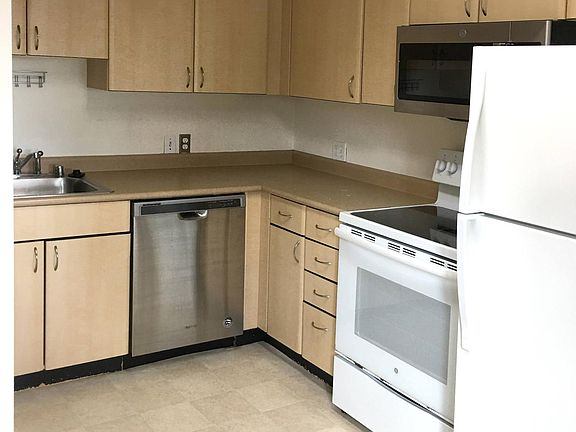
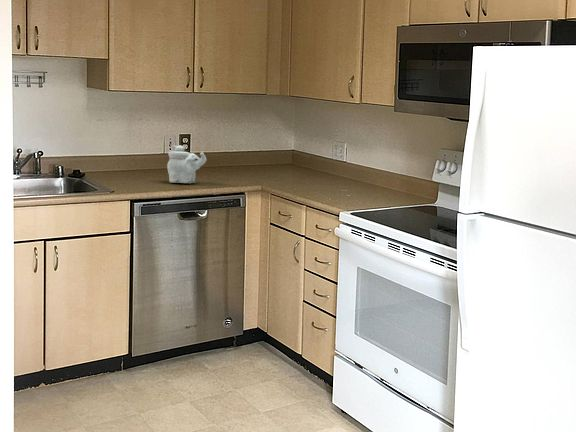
+ teapot [166,144,207,184]
